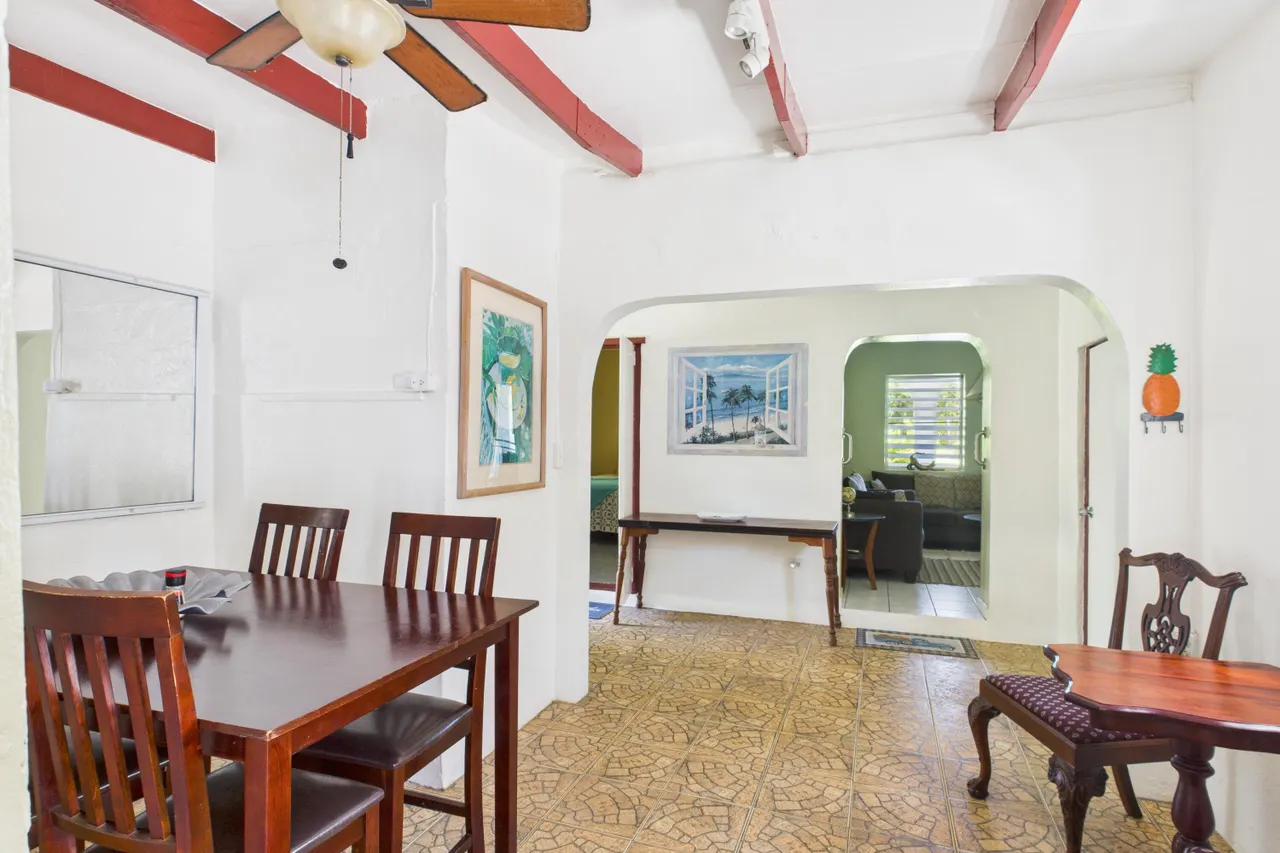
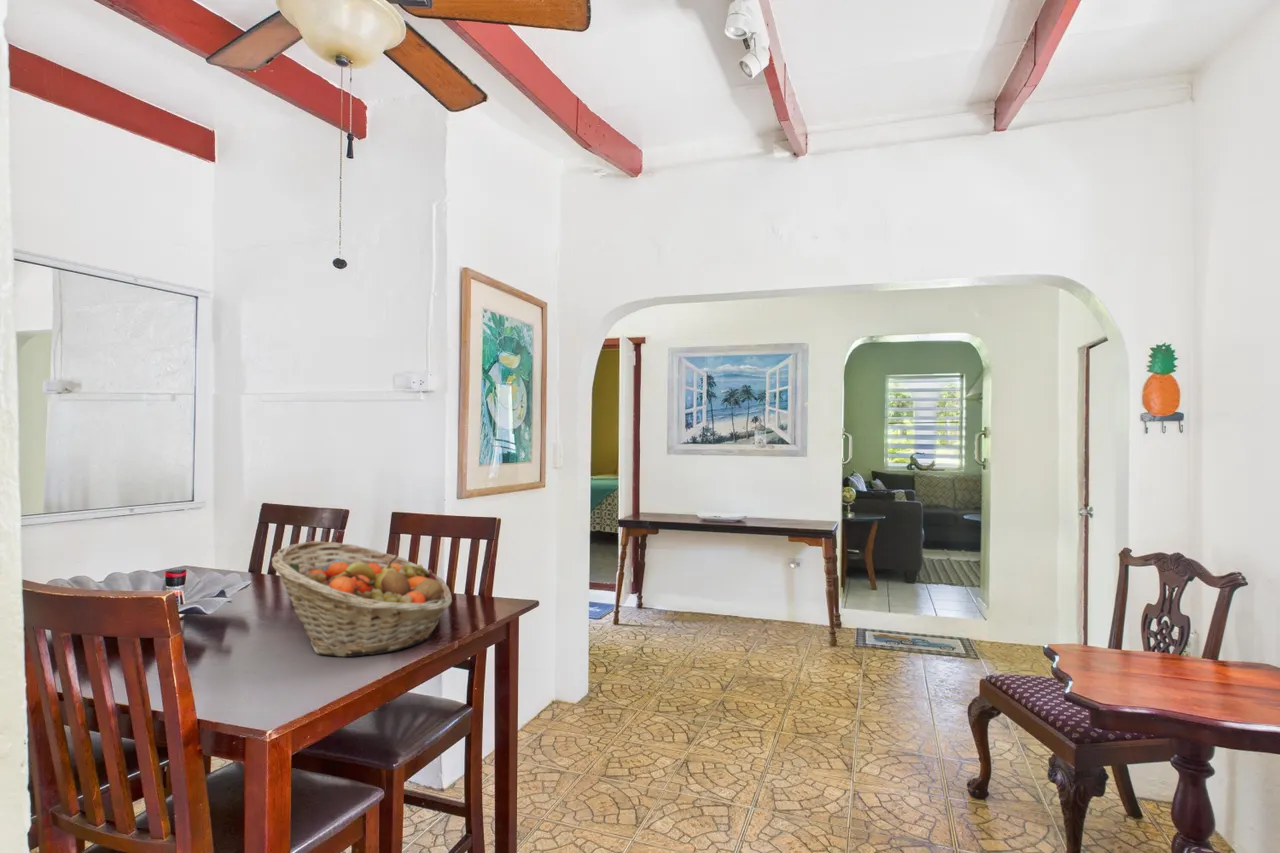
+ fruit basket [271,540,453,658]
